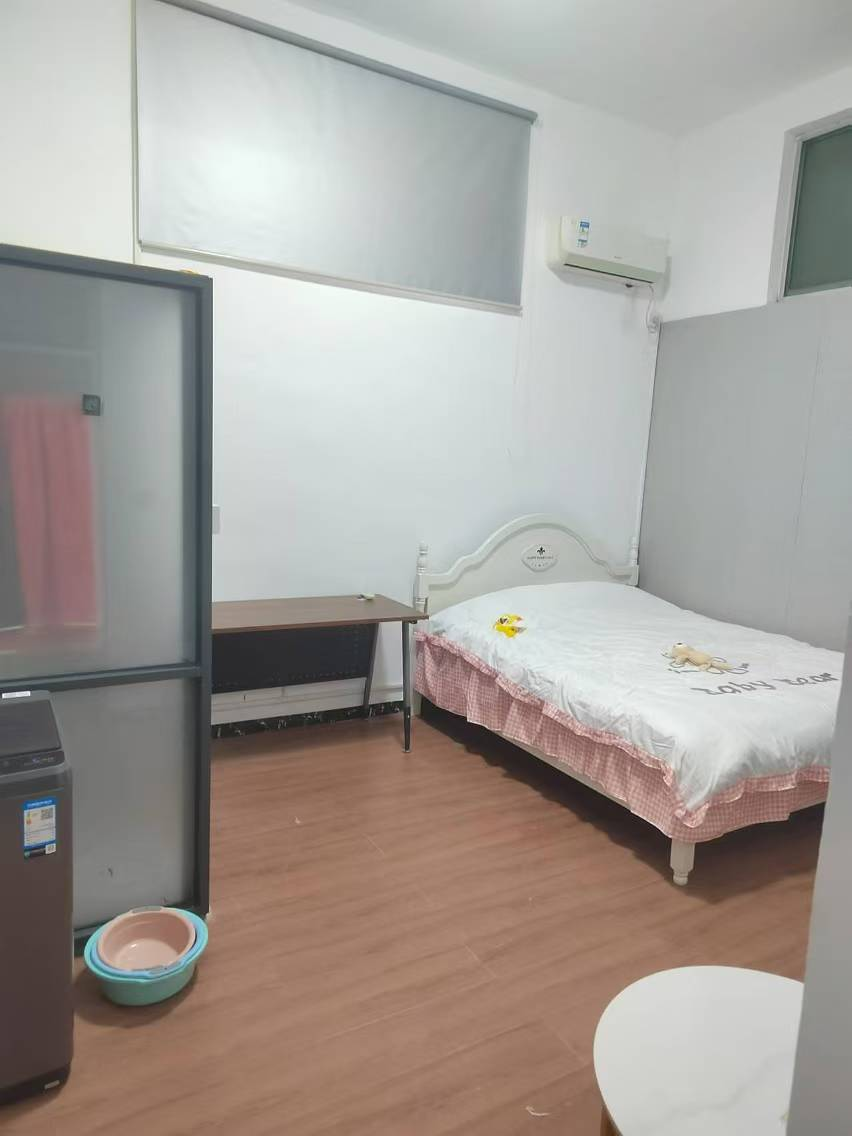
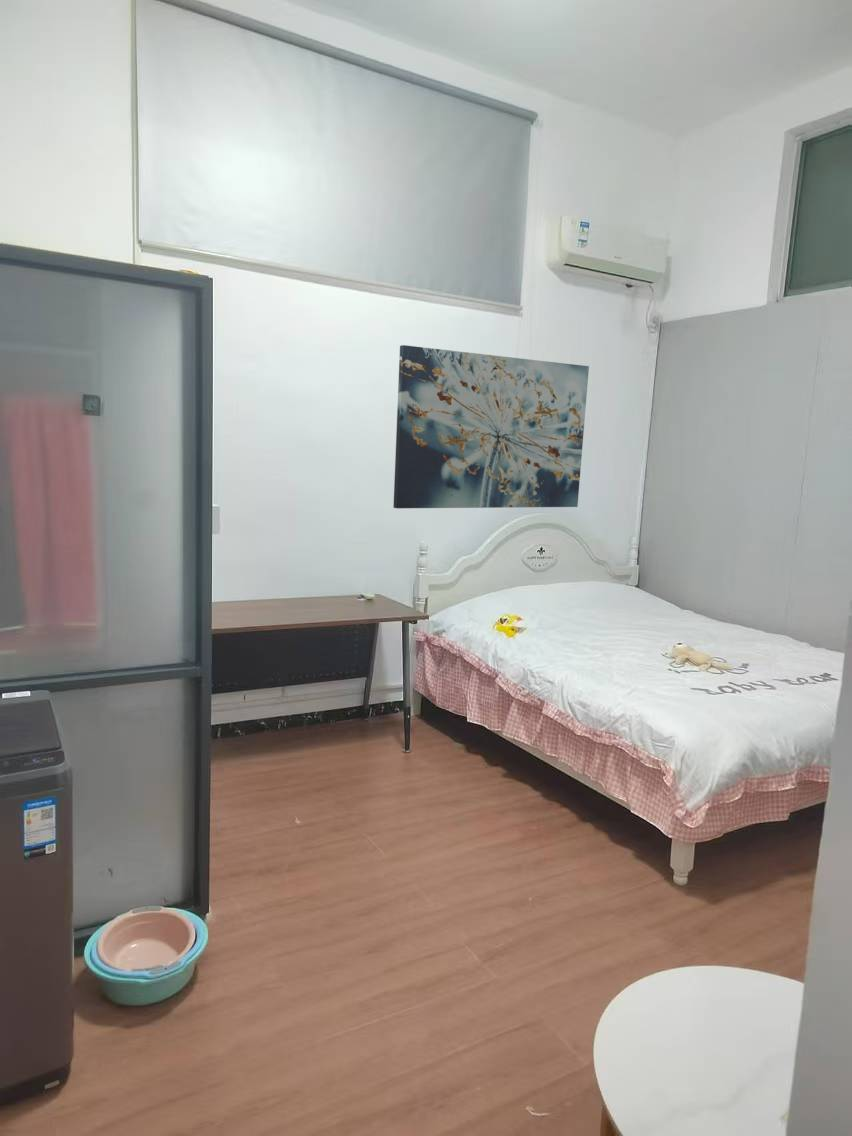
+ wall art [392,344,590,509]
